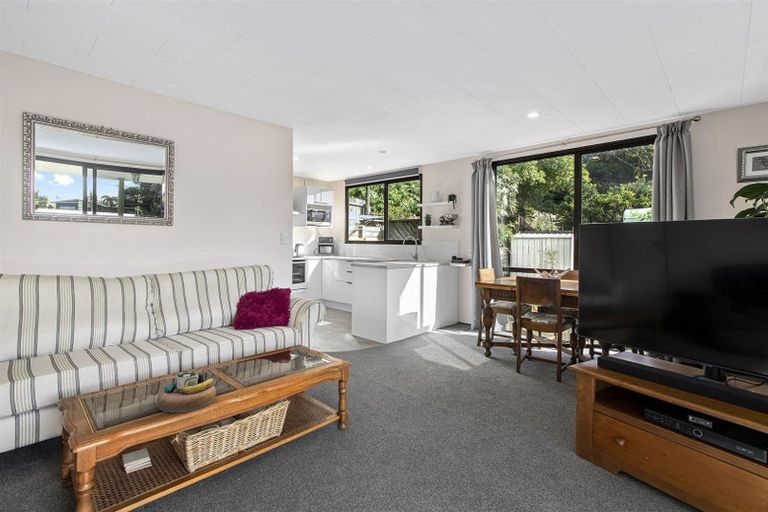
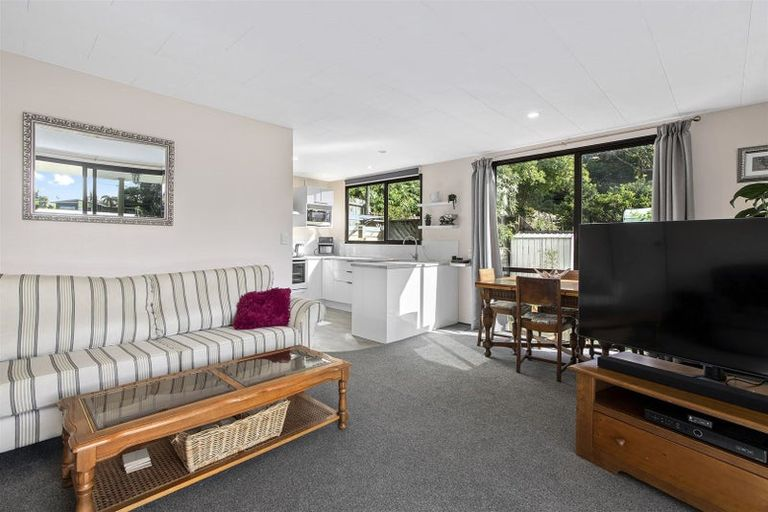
- decorative bowl [156,370,217,414]
